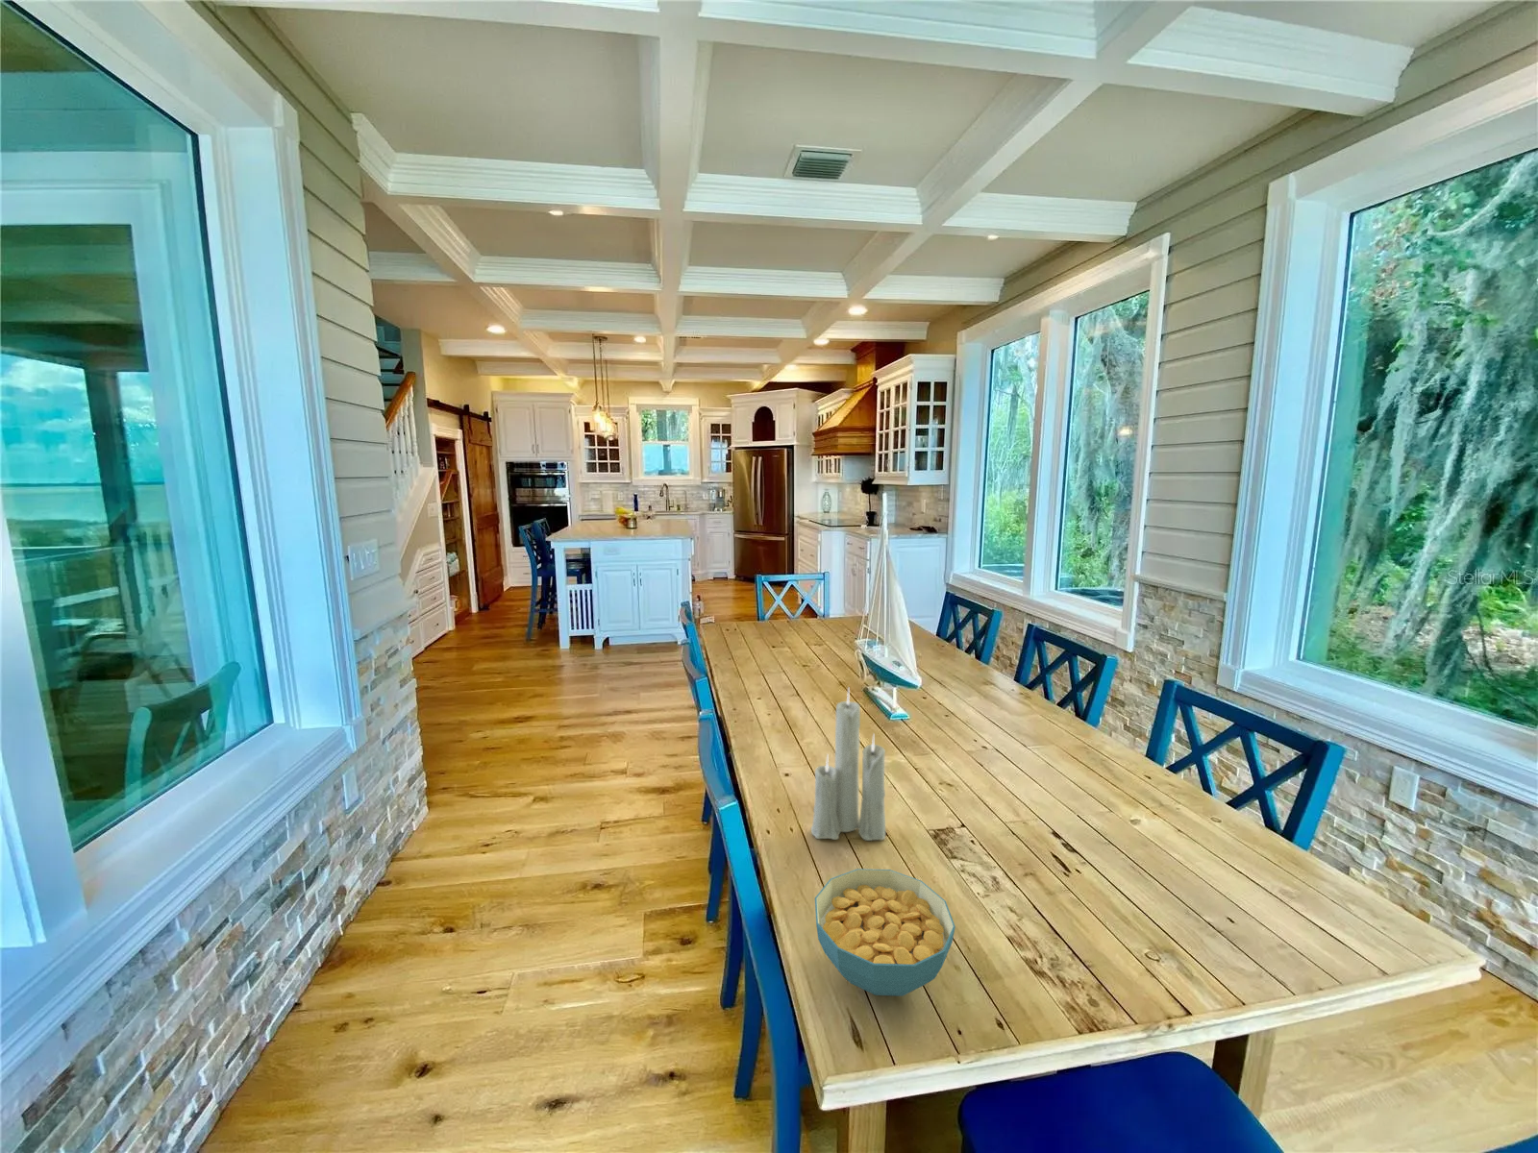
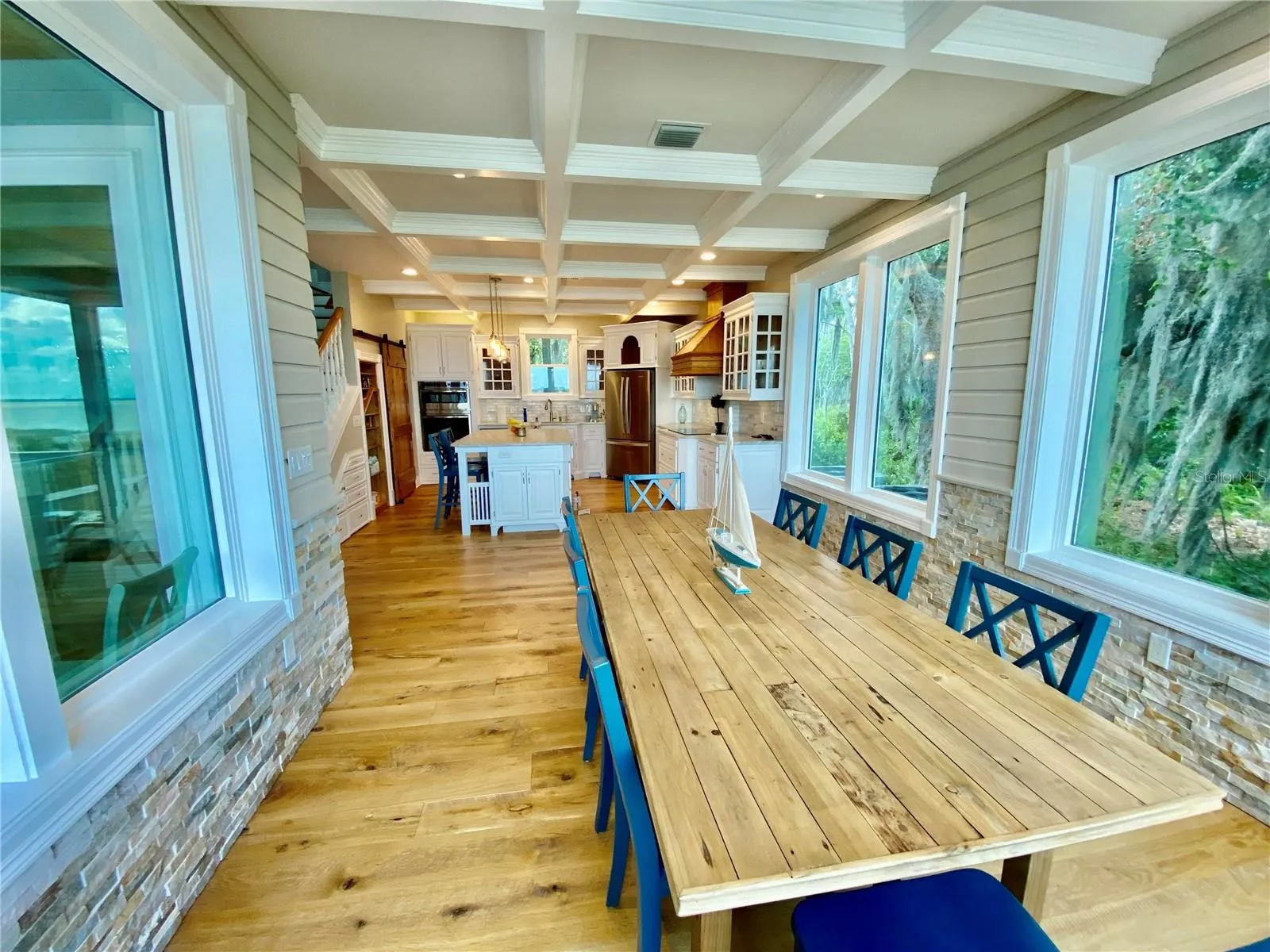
- candle [810,686,886,842]
- cereal bowl [814,867,957,997]
